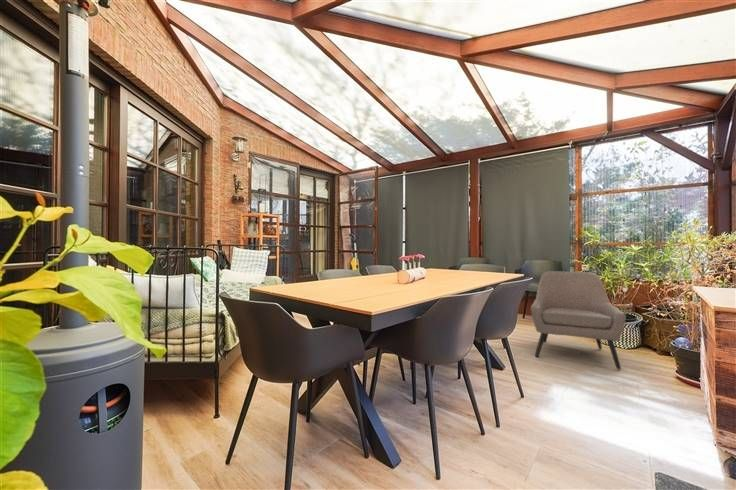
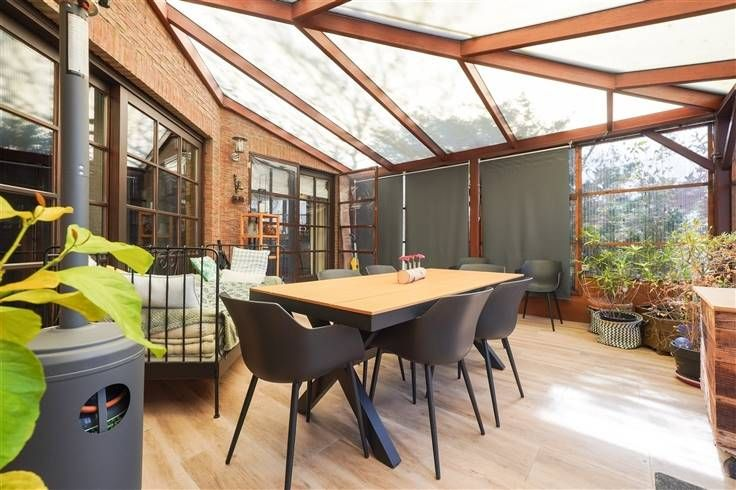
- armchair [530,270,627,371]
